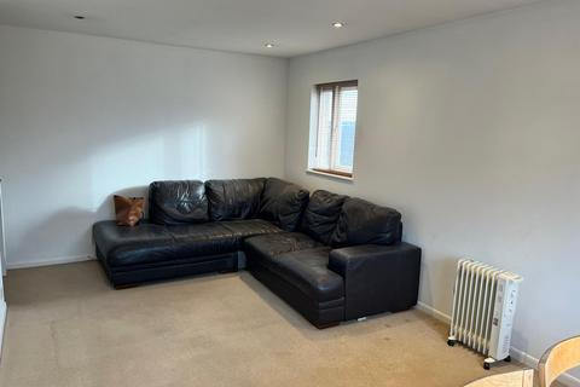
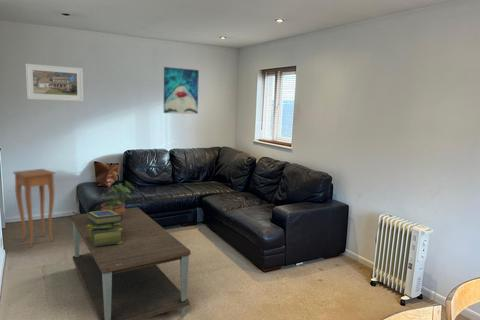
+ potted plant [96,180,136,216]
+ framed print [25,63,84,102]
+ stack of books [86,210,122,246]
+ side table [12,168,56,248]
+ wall art [163,66,200,115]
+ coffee table [70,207,191,320]
